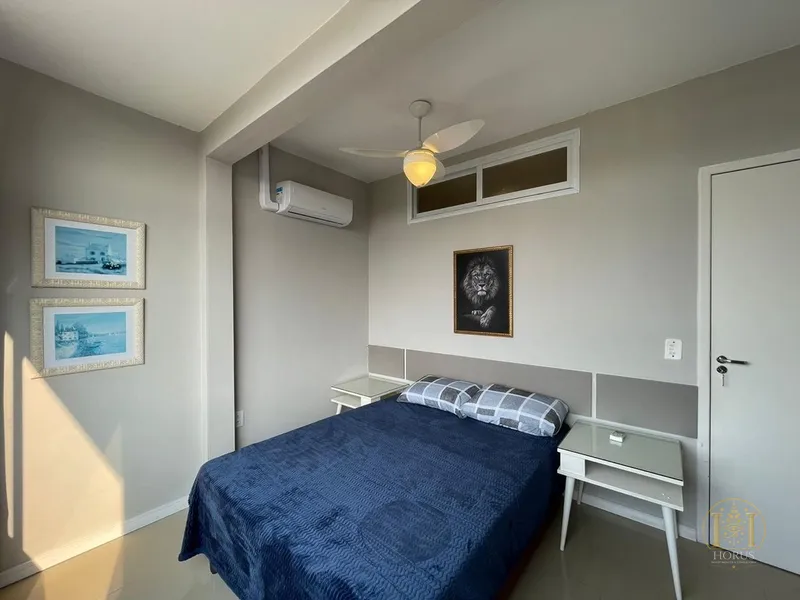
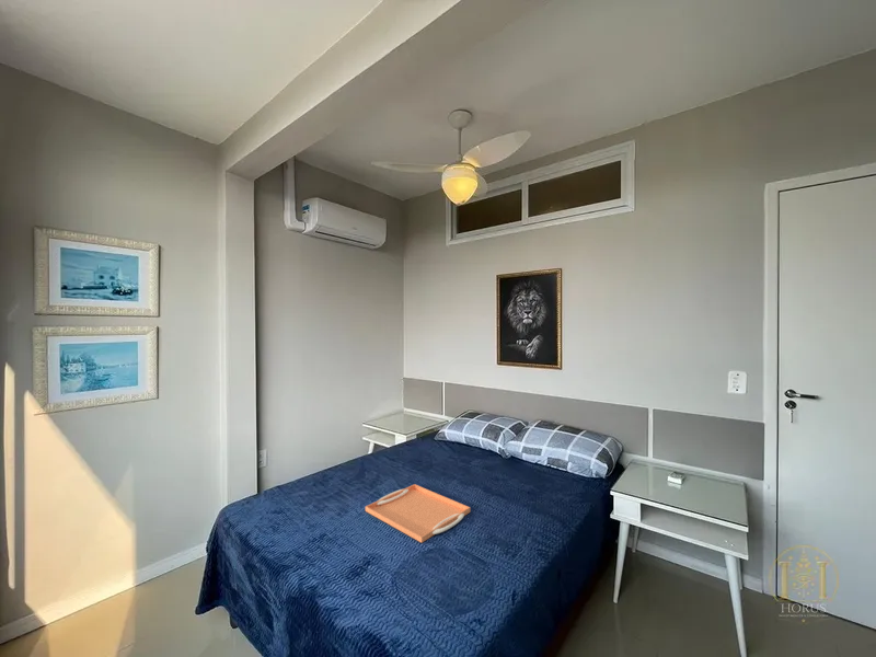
+ serving tray [365,483,471,543]
